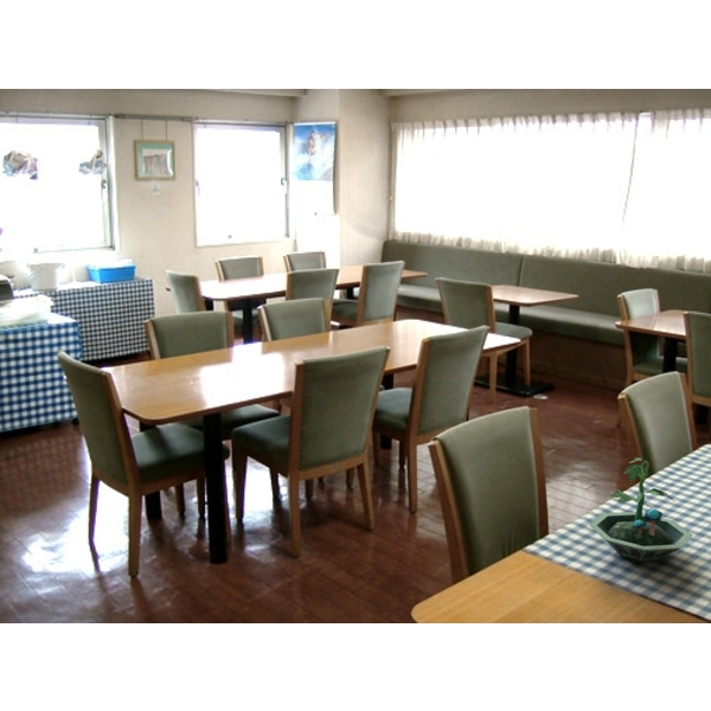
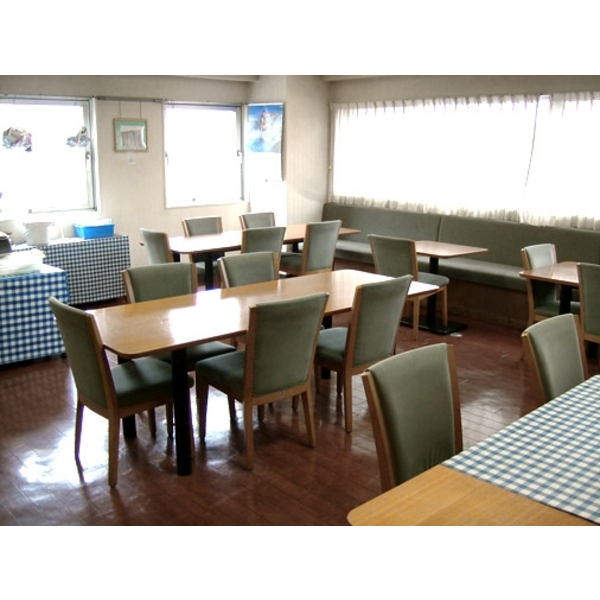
- terrarium [588,456,694,563]
